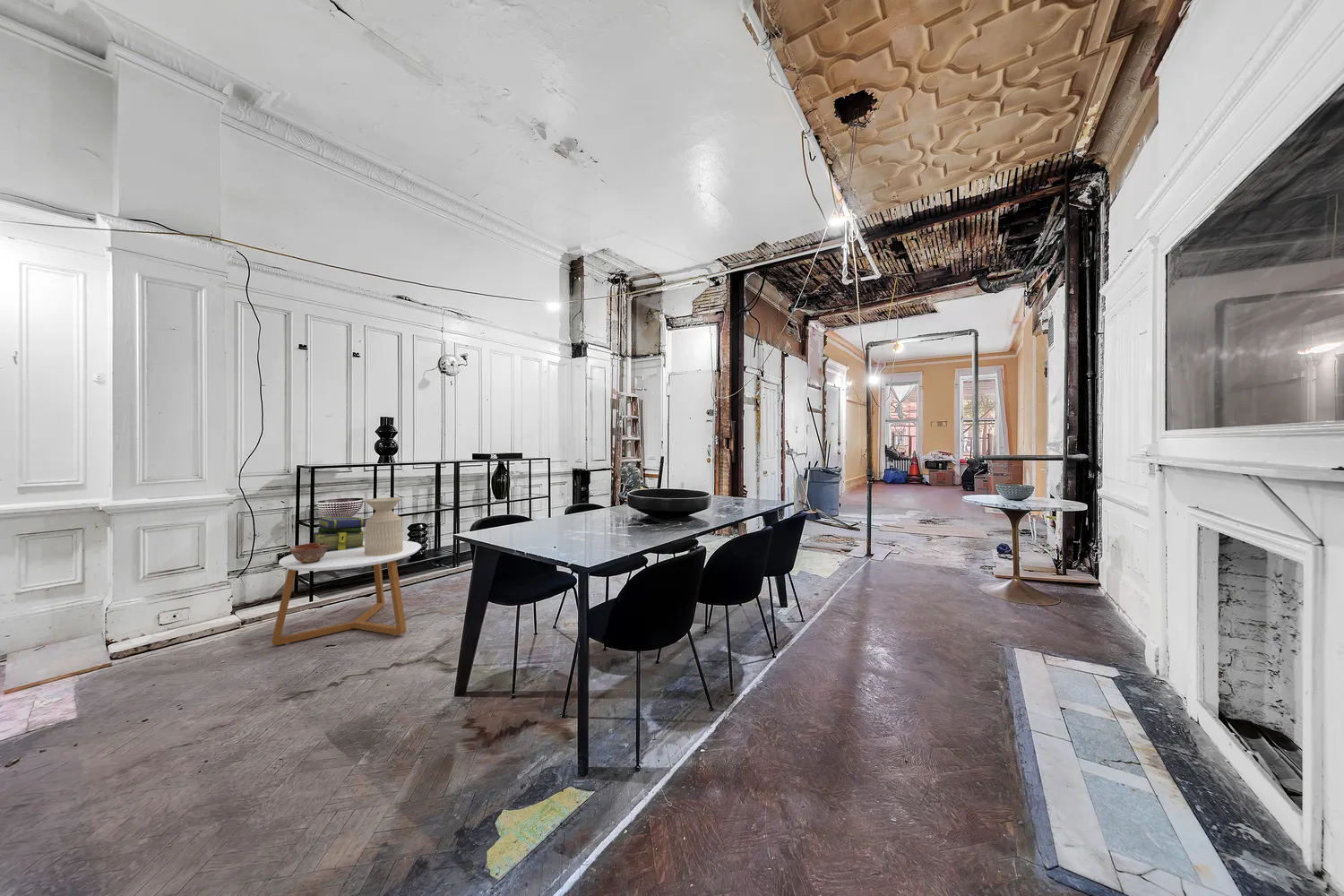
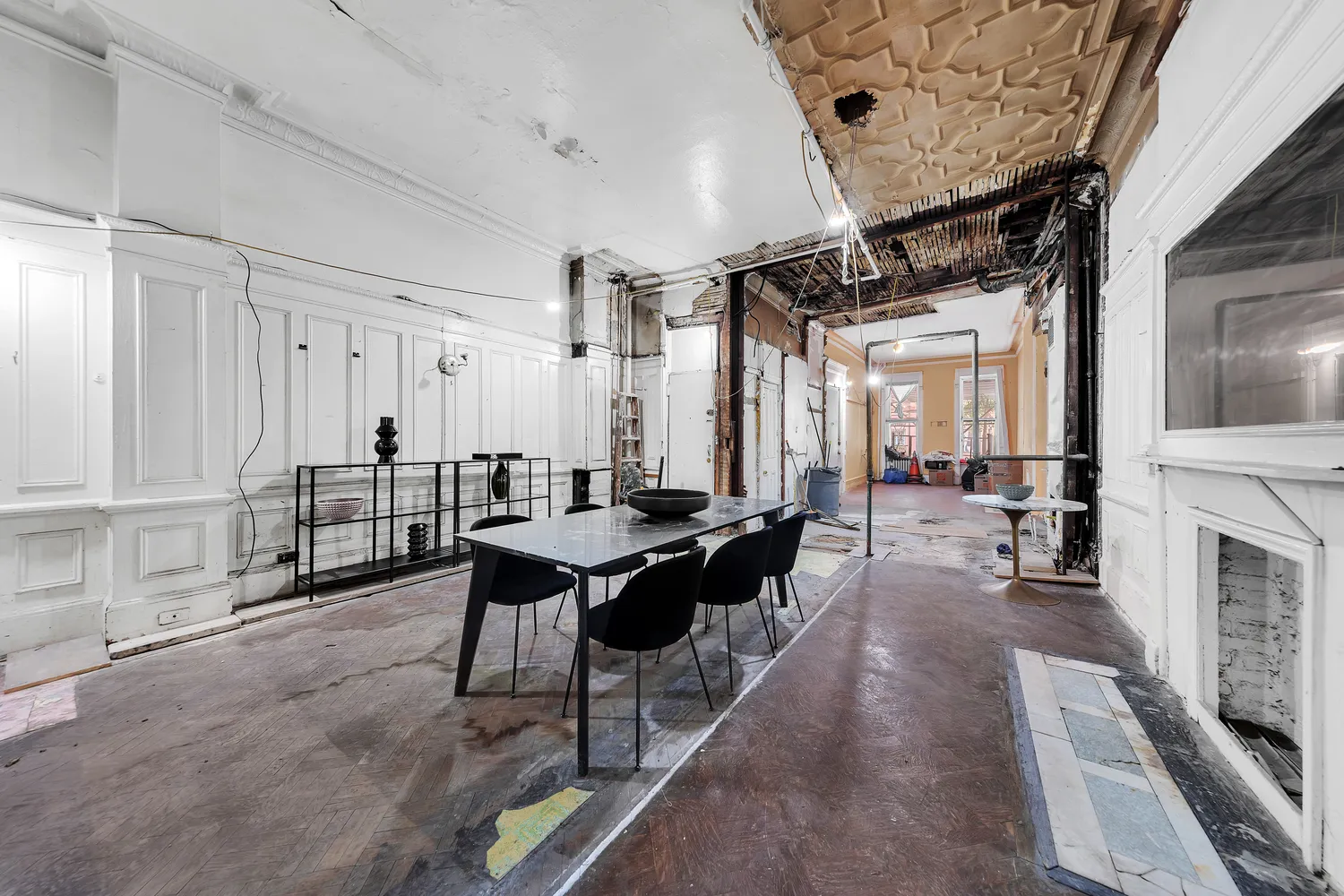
- side table [364,496,403,556]
- stack of books [312,516,367,550]
- ceramic bowl [289,542,329,564]
- coffee table [271,539,422,646]
